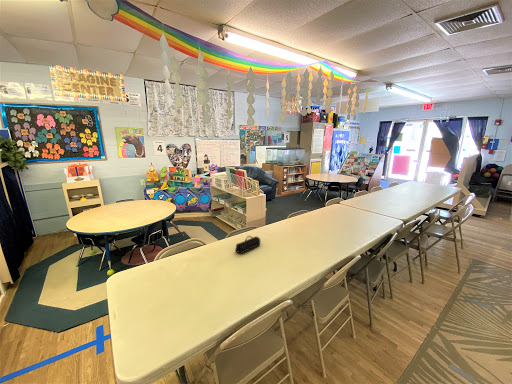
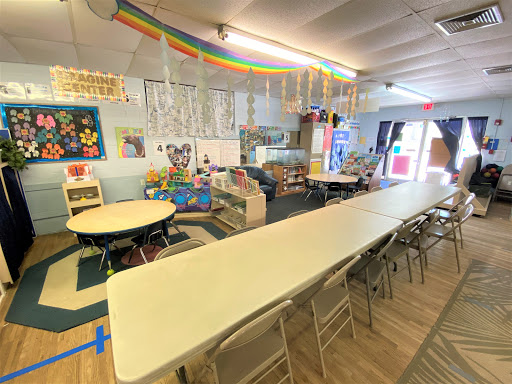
- pencil case [235,235,261,255]
